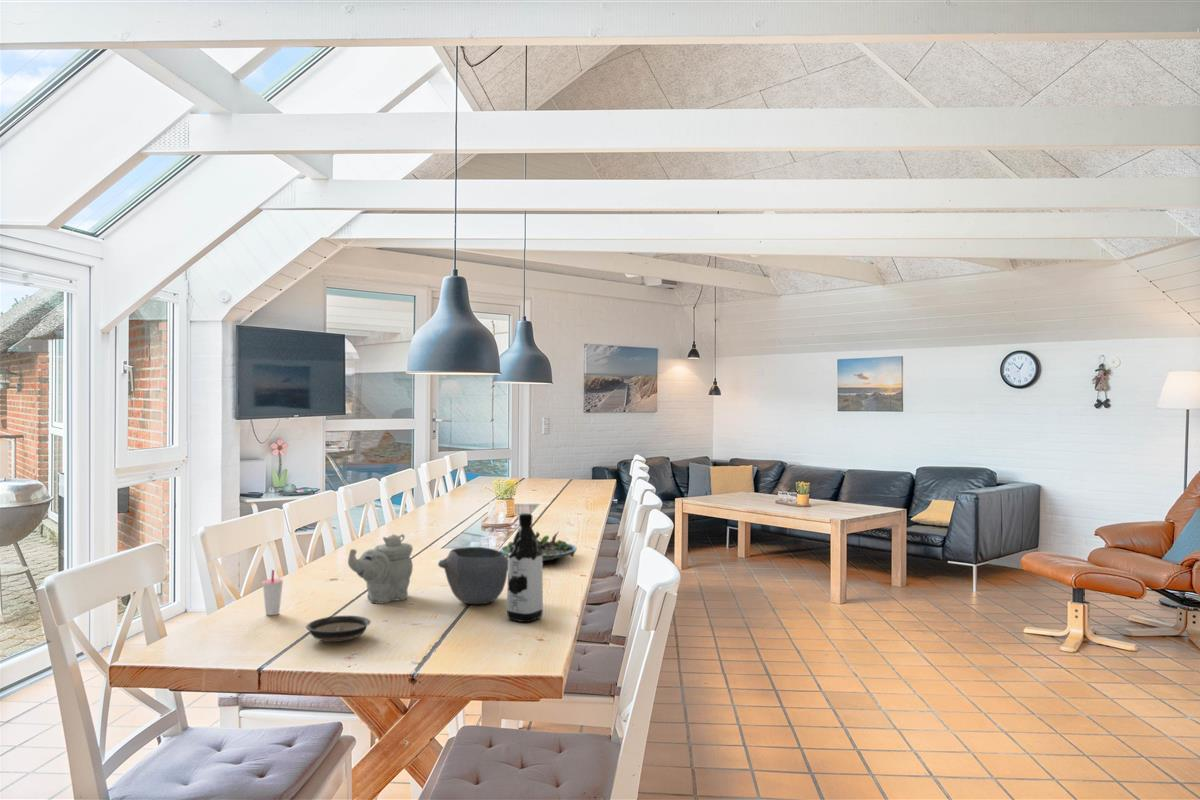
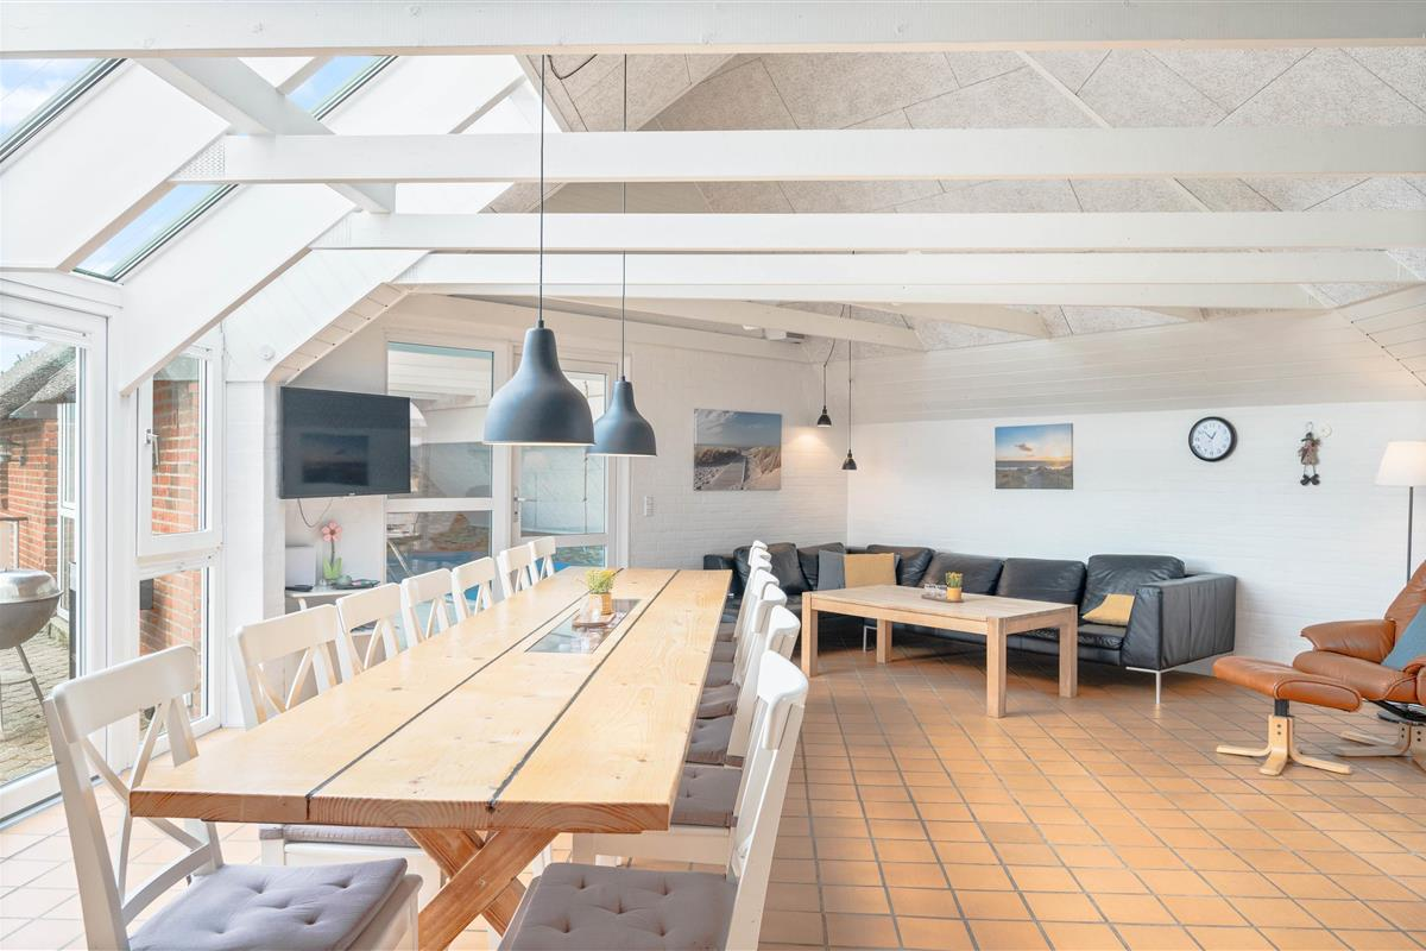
- succulent planter [499,530,578,562]
- teapot [347,533,414,605]
- water bottle [506,513,544,623]
- bowl [437,546,508,605]
- saucer [305,615,372,643]
- cup [261,569,284,616]
